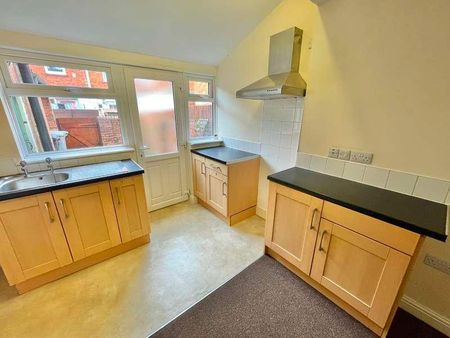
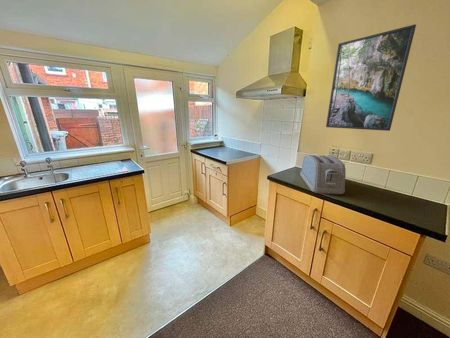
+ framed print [325,23,417,132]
+ toaster [299,154,347,195]
